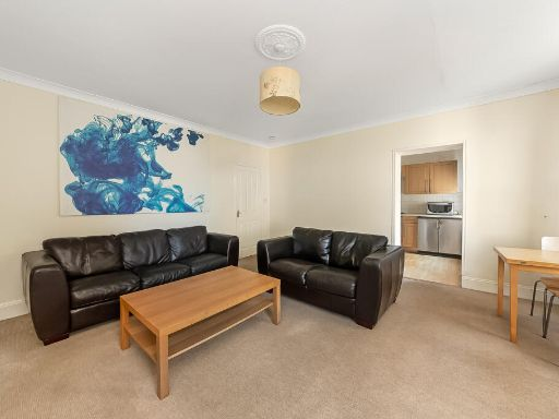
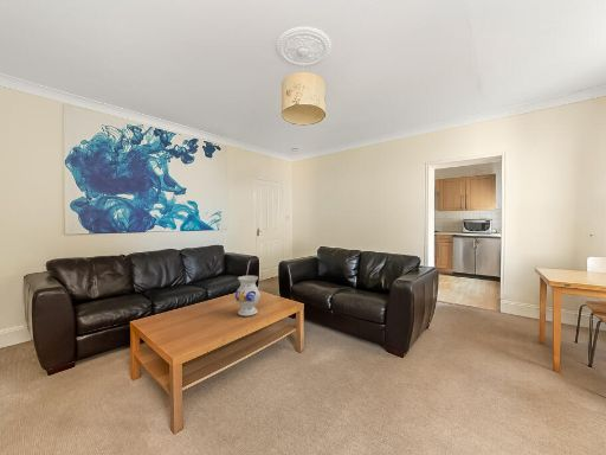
+ vase [234,275,262,318]
